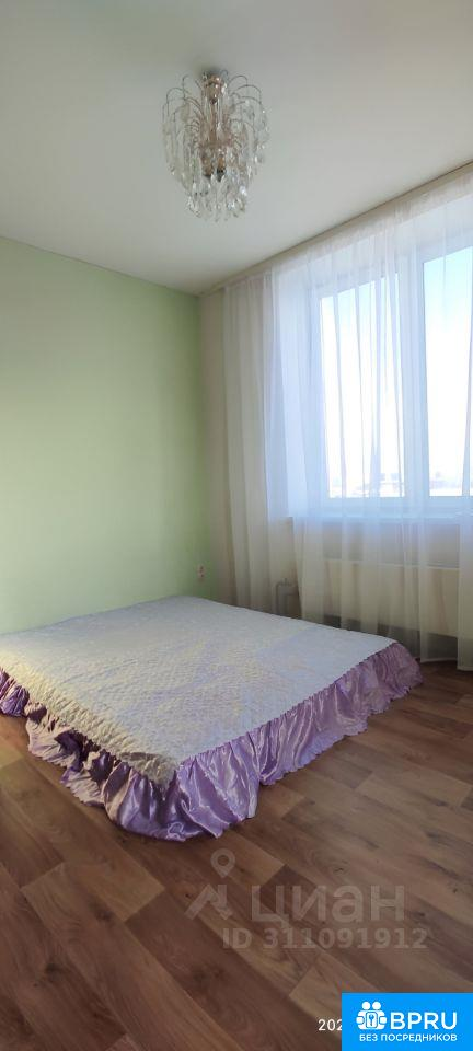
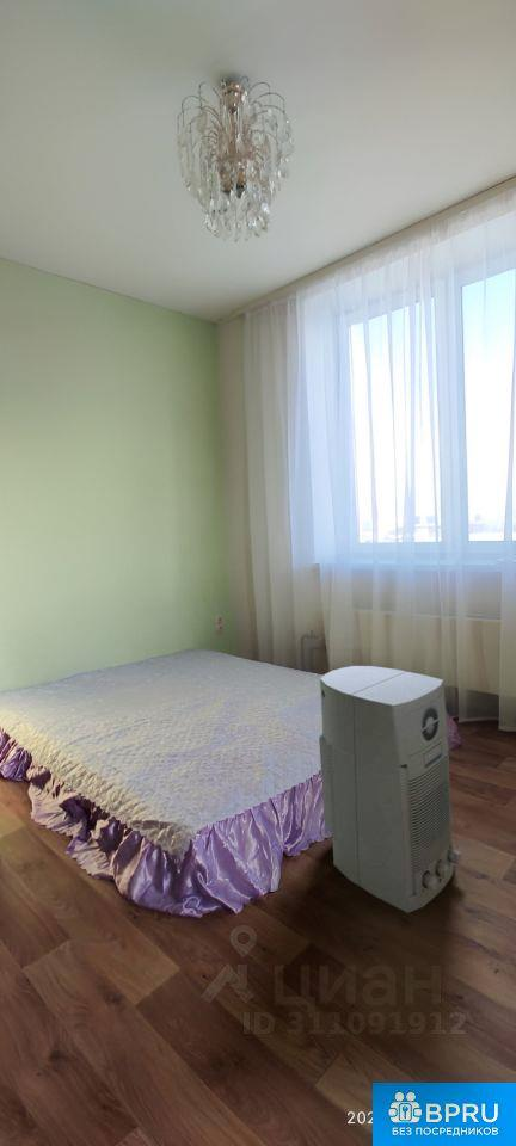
+ air purifier [318,665,462,914]
